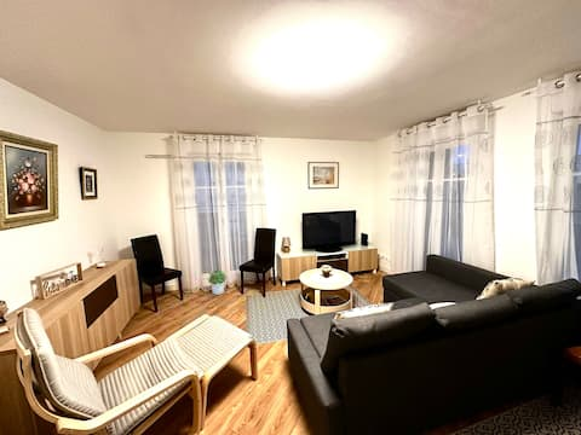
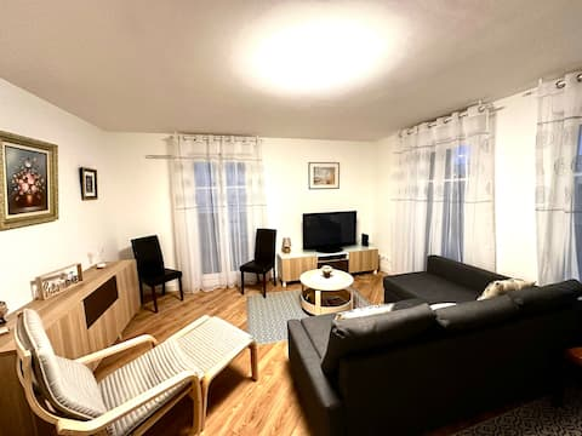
- potted plant [206,268,228,296]
